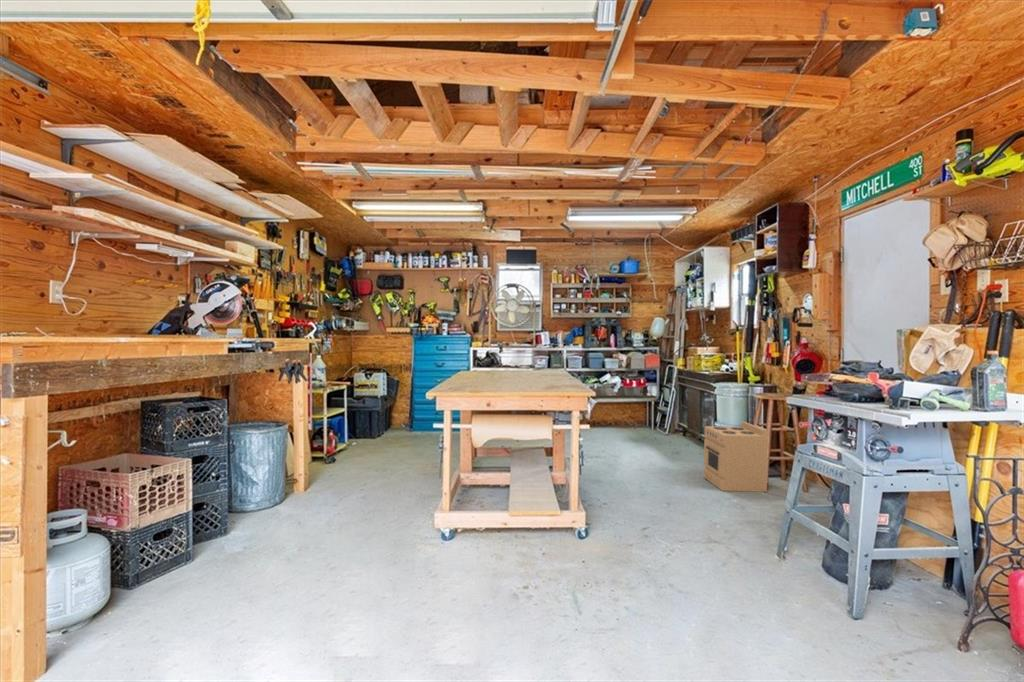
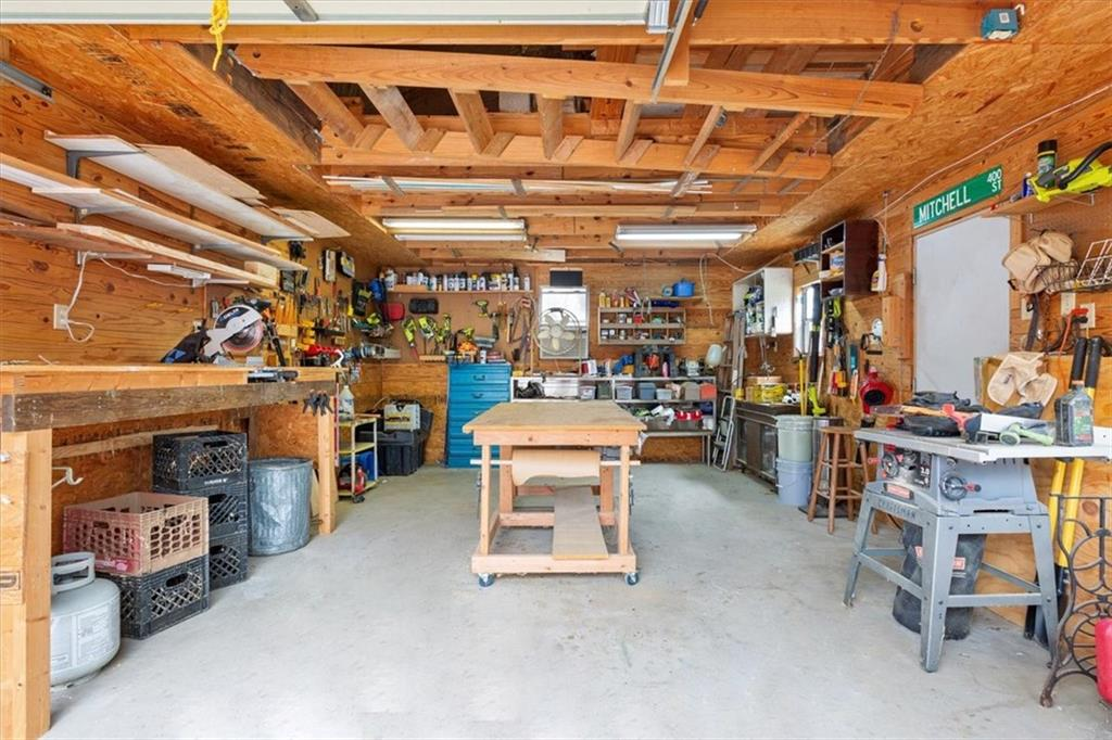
- cardboard box [703,421,769,493]
